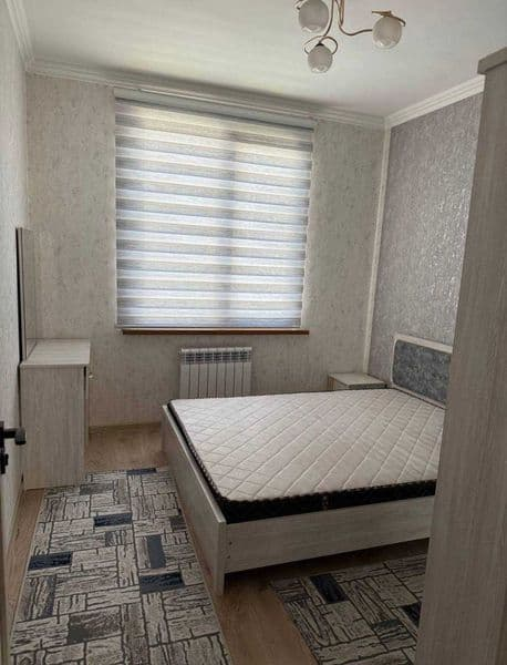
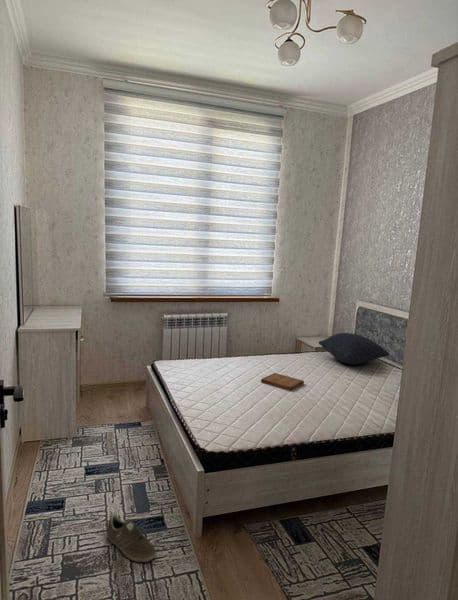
+ sneaker [106,512,158,563]
+ pillow [318,332,390,366]
+ book [260,372,305,392]
